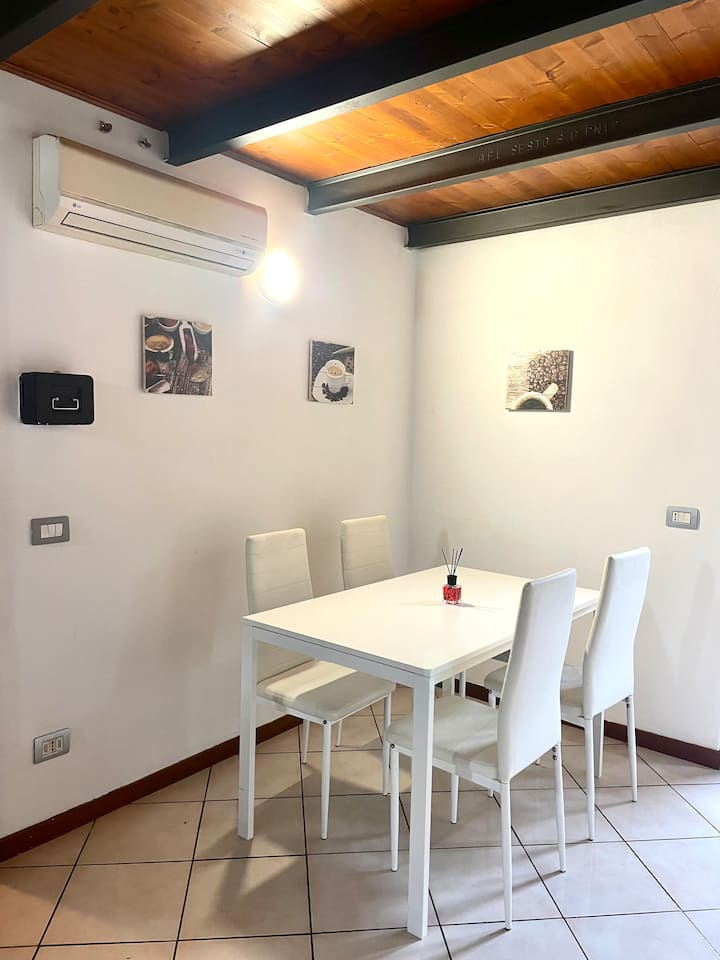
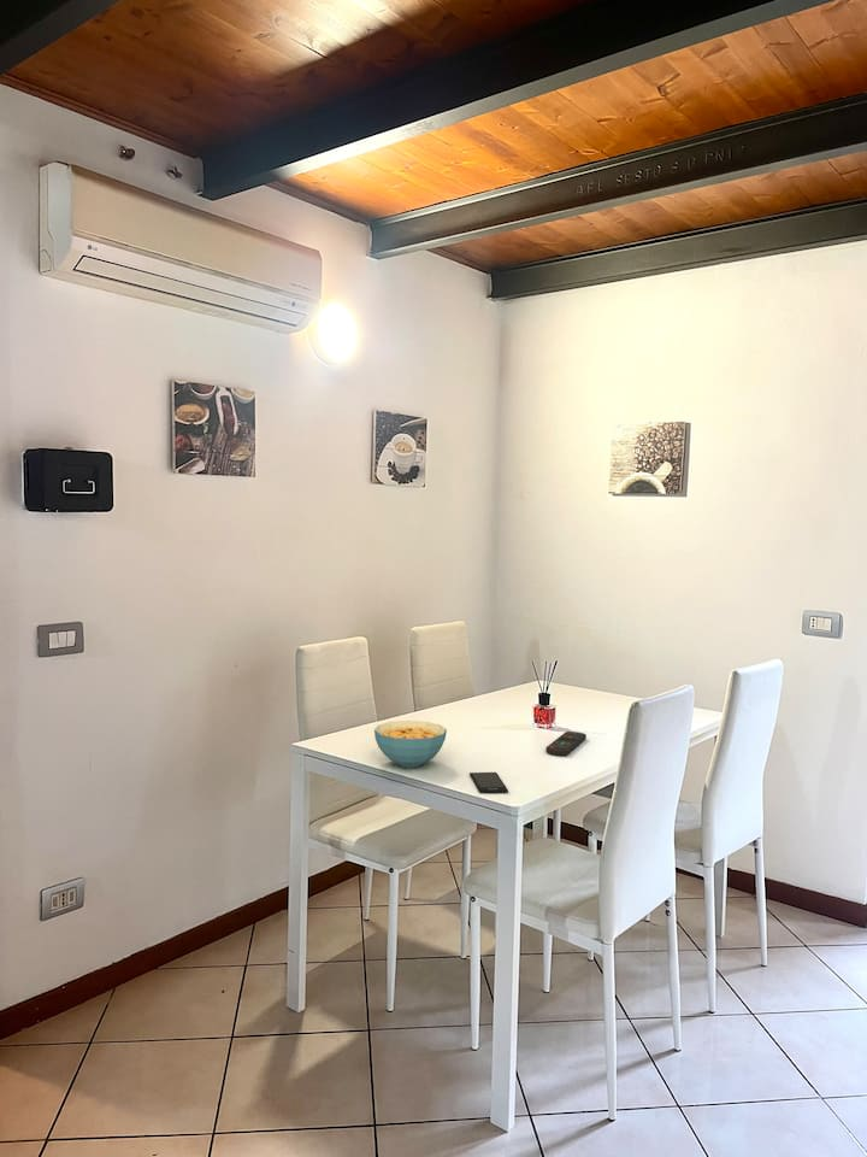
+ smartphone [468,771,509,794]
+ remote control [544,730,588,757]
+ cereal bowl [373,720,448,769]
